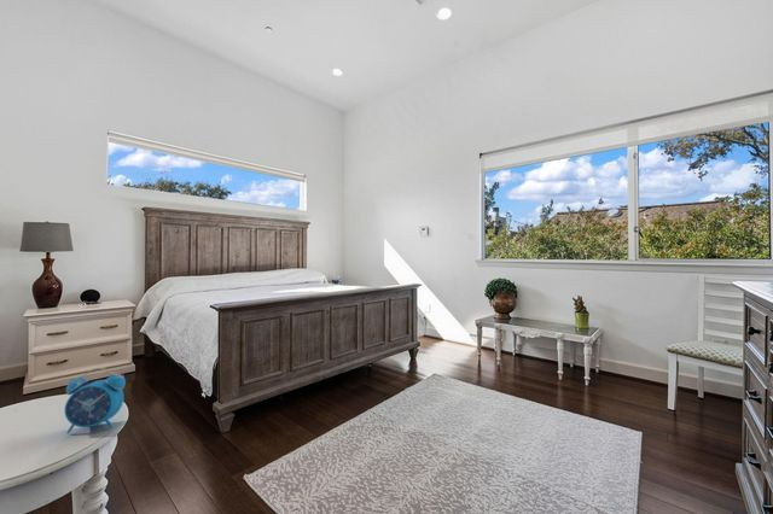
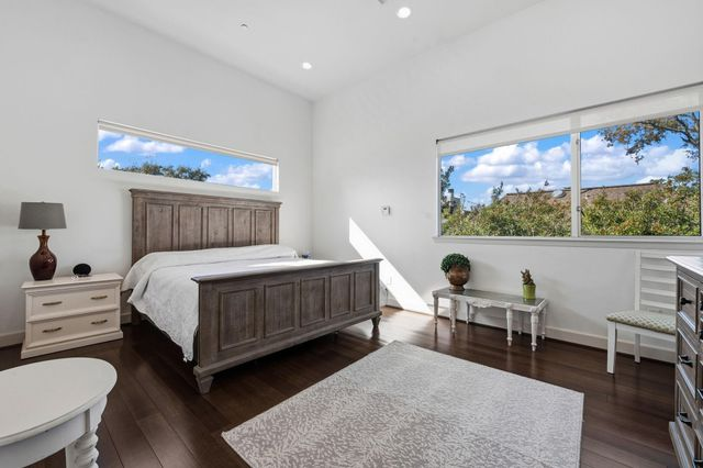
- alarm clock [64,367,127,434]
